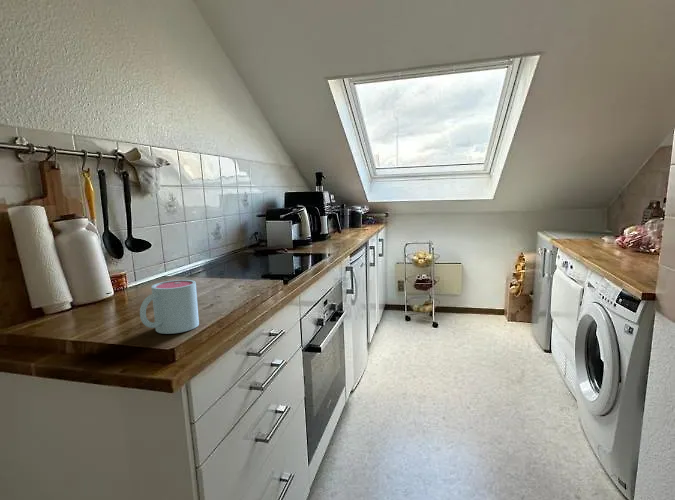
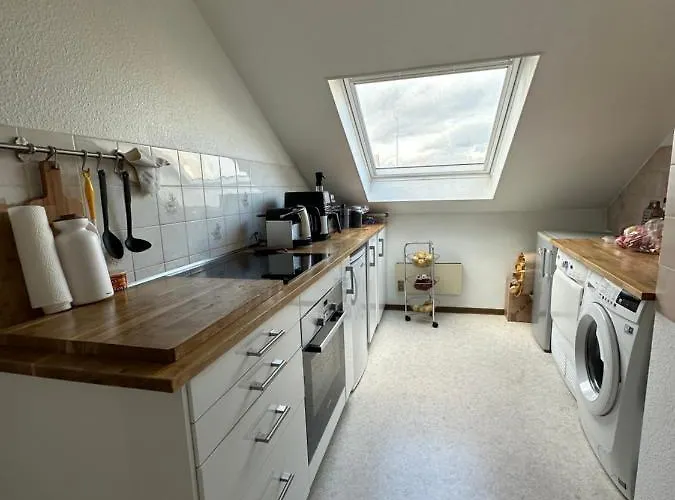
- mug [139,279,200,335]
